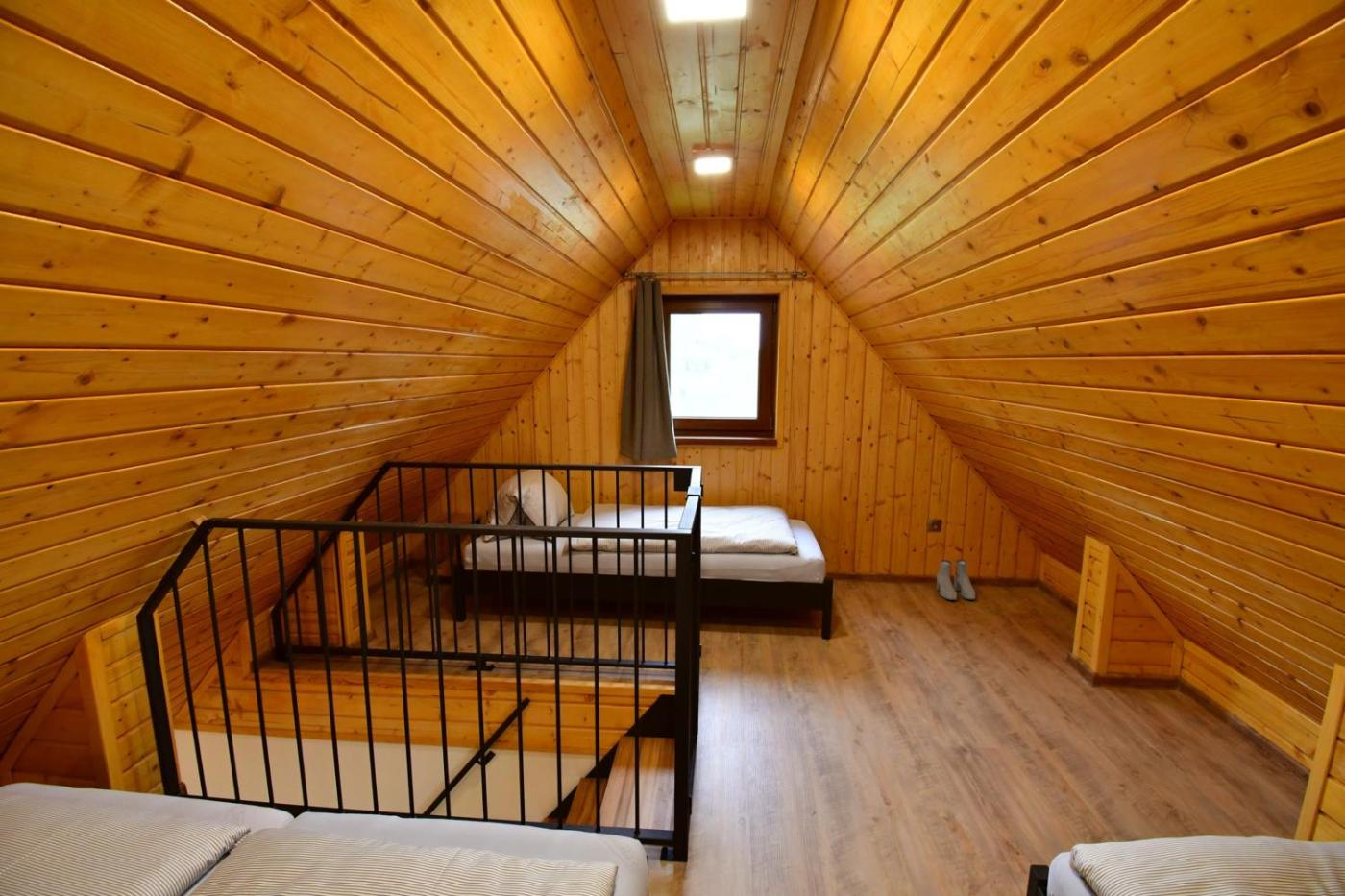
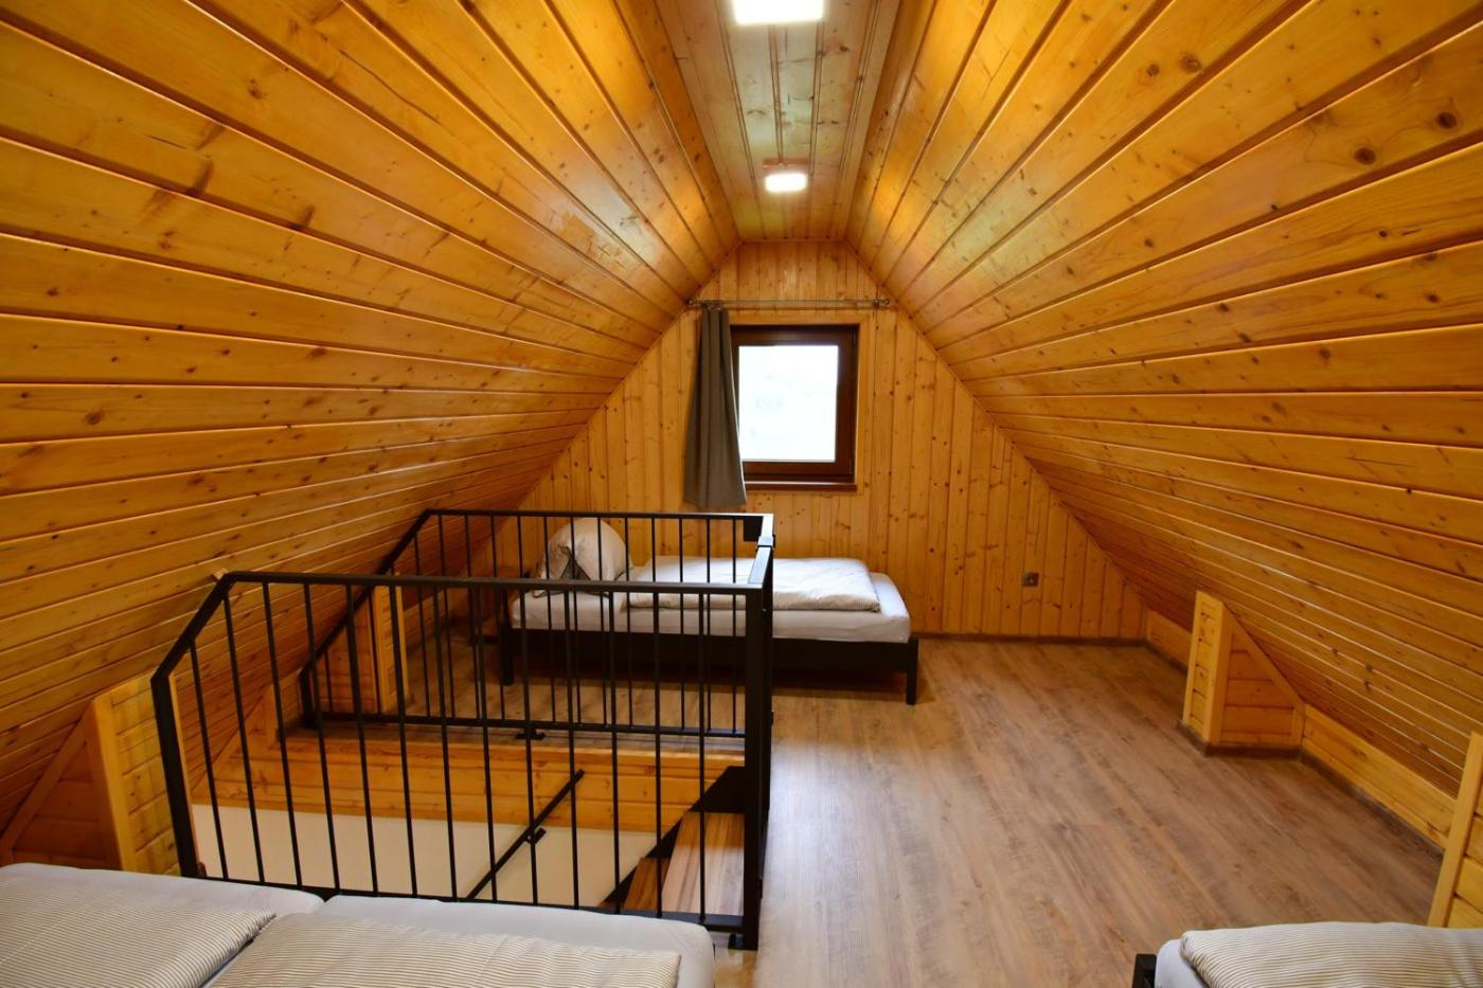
- boots [936,559,976,601]
